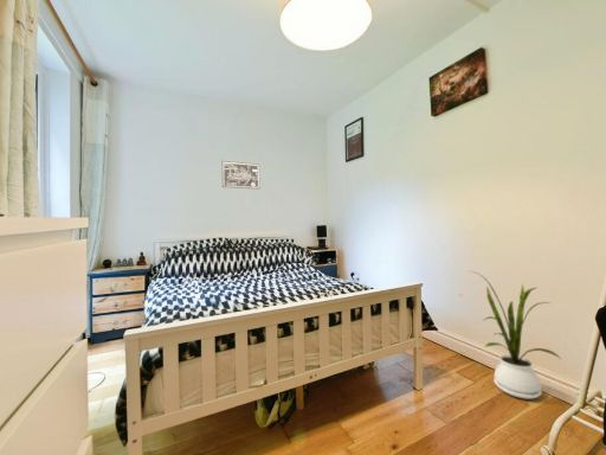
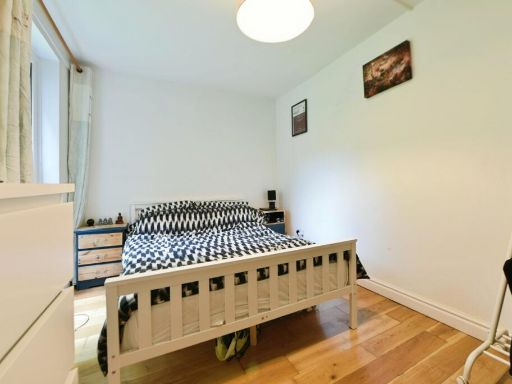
- house plant [468,269,561,400]
- wall art [221,160,260,190]
